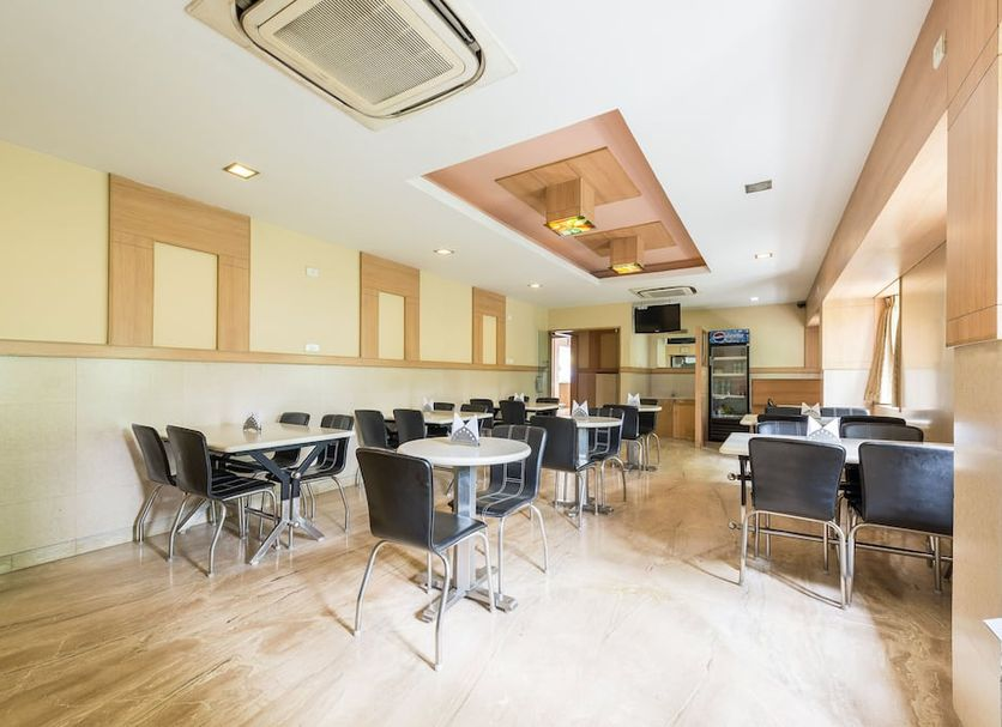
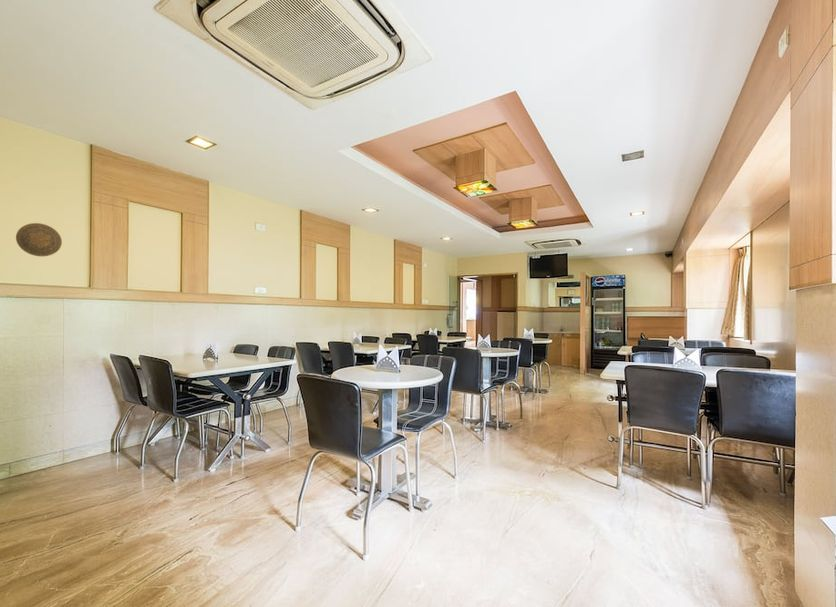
+ decorative plate [15,222,63,257]
